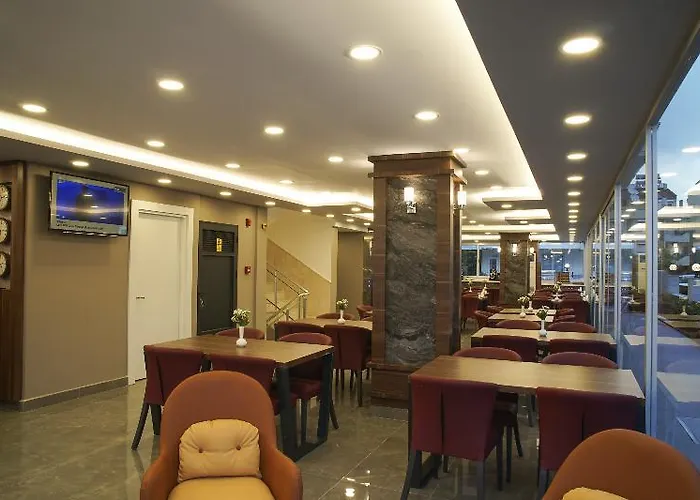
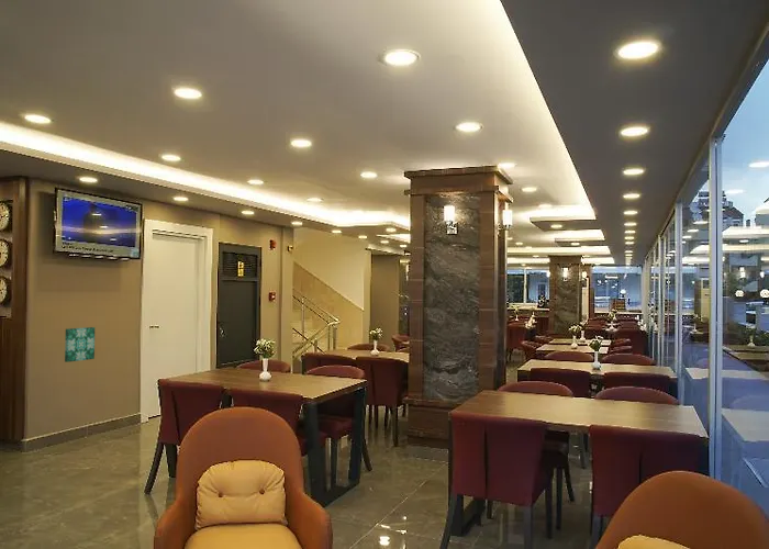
+ wall art [64,326,96,363]
